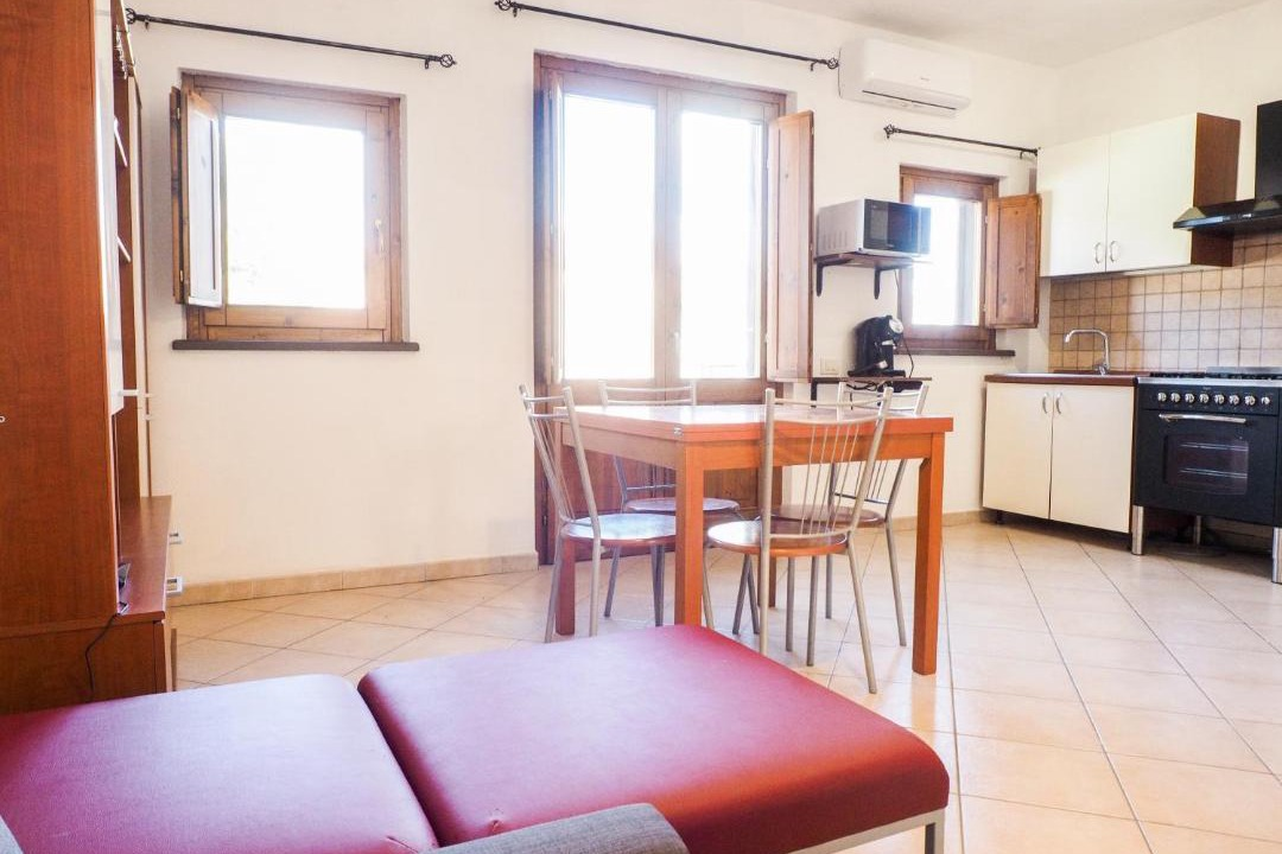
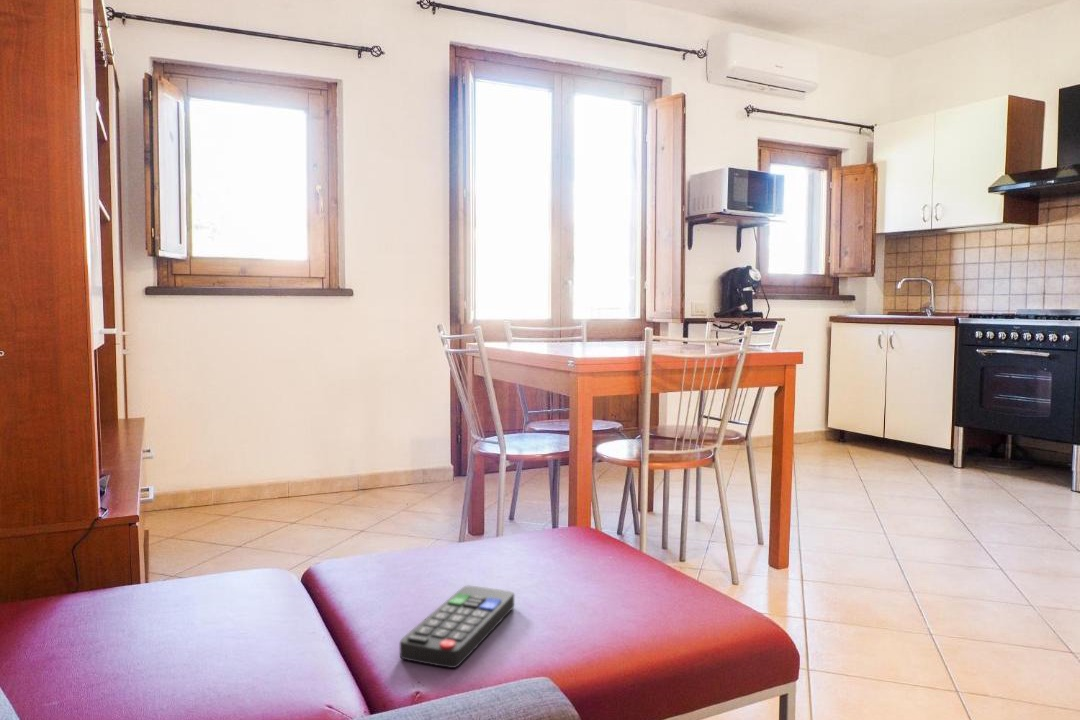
+ remote control [399,585,515,669]
